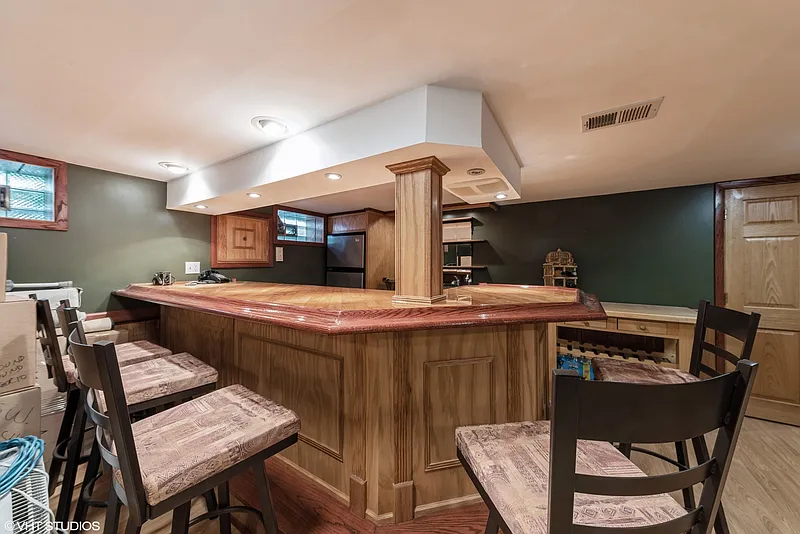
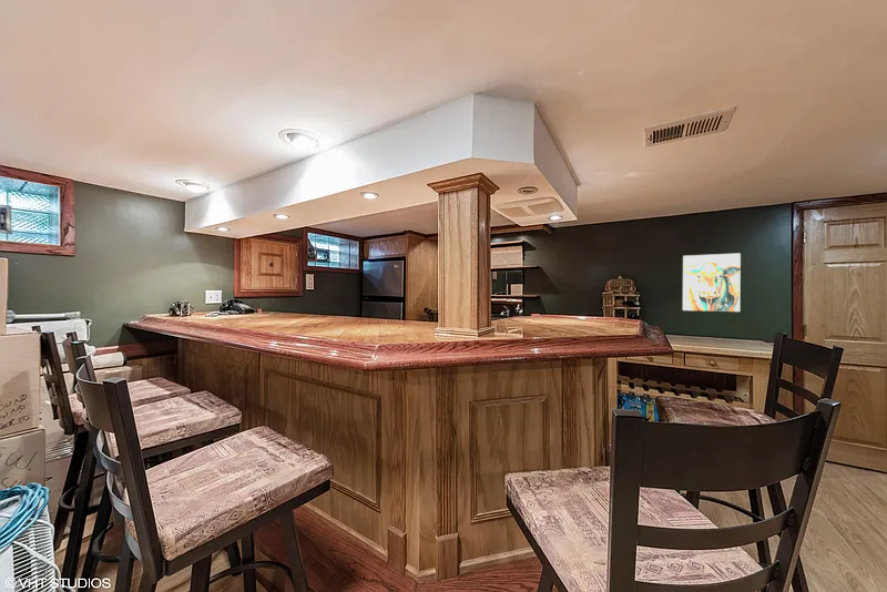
+ wall art [682,252,742,313]
